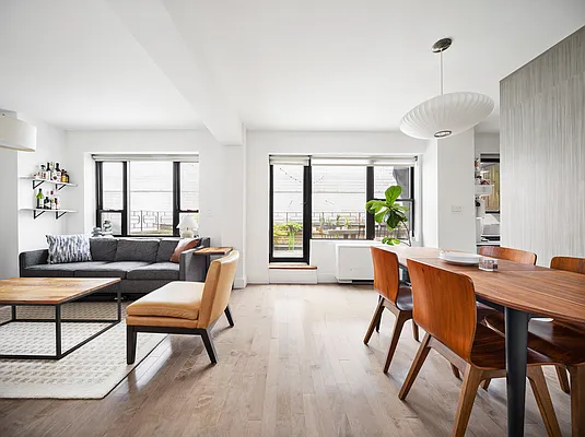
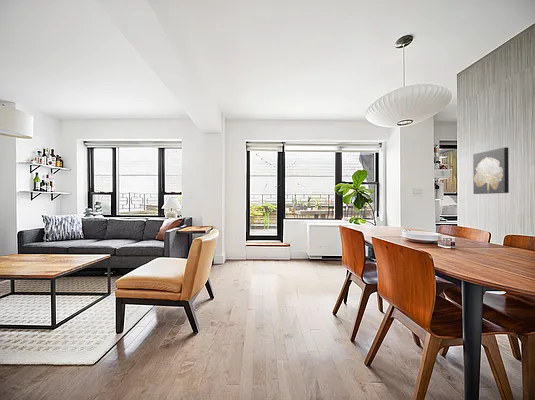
+ wall art [472,146,510,195]
